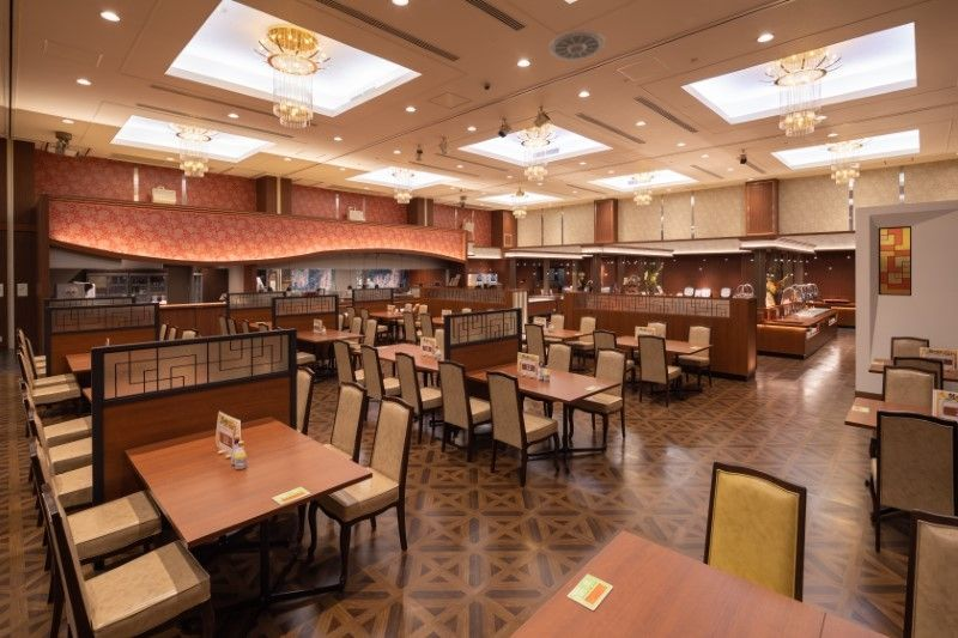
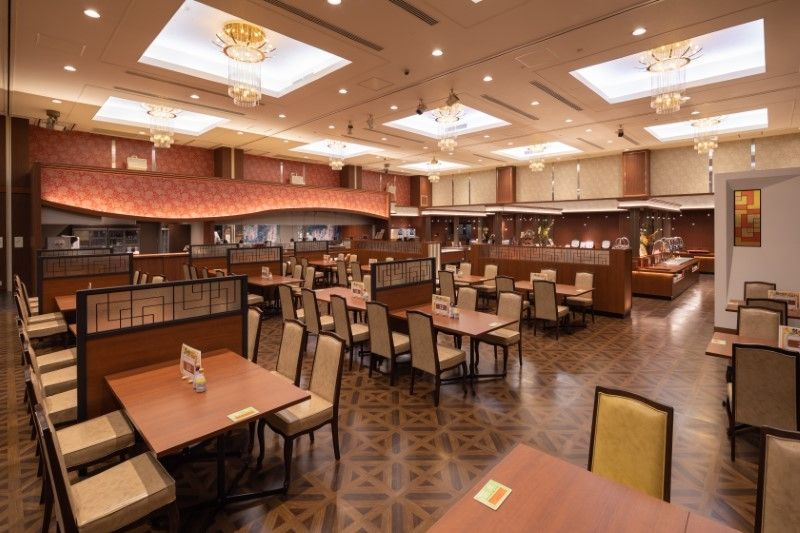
- ceiling vent [547,29,606,62]
